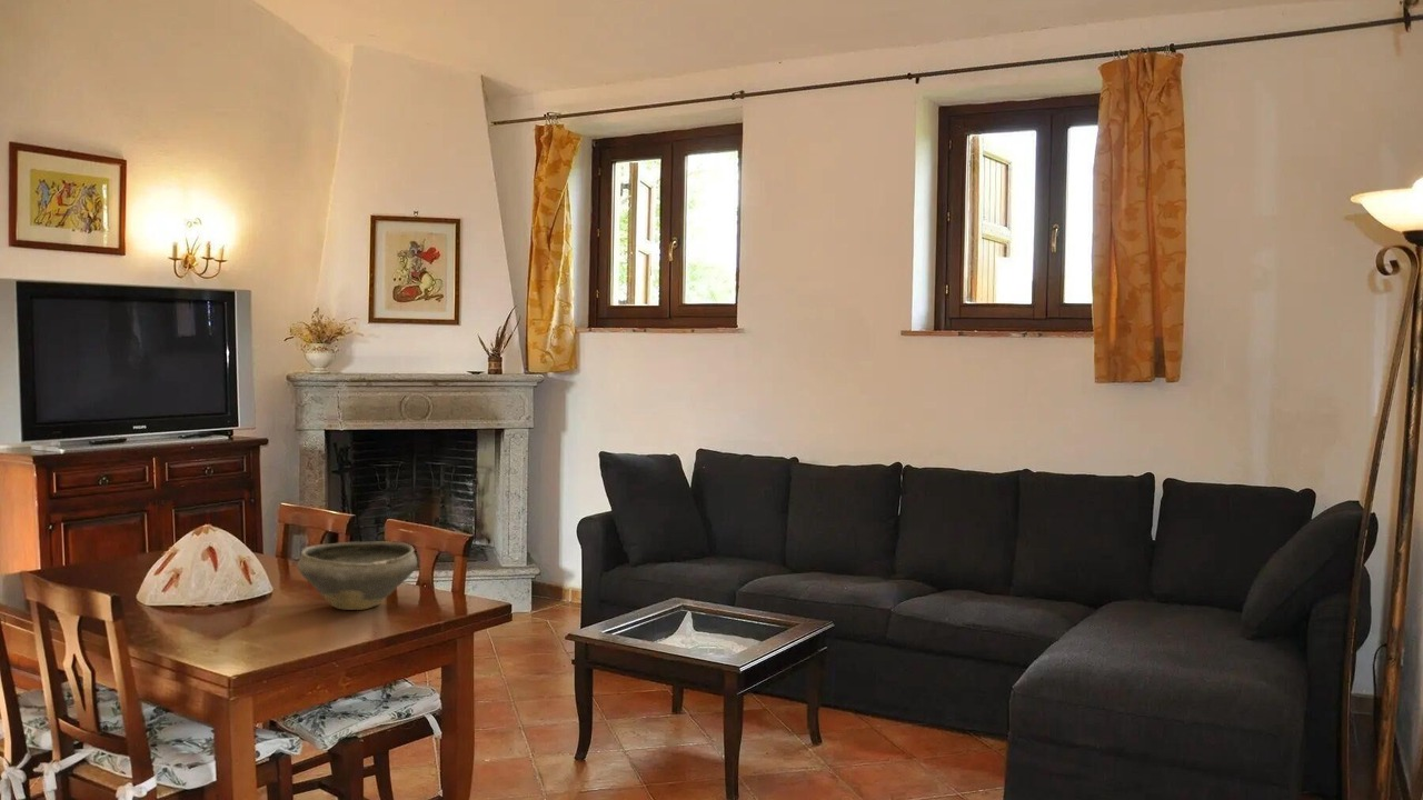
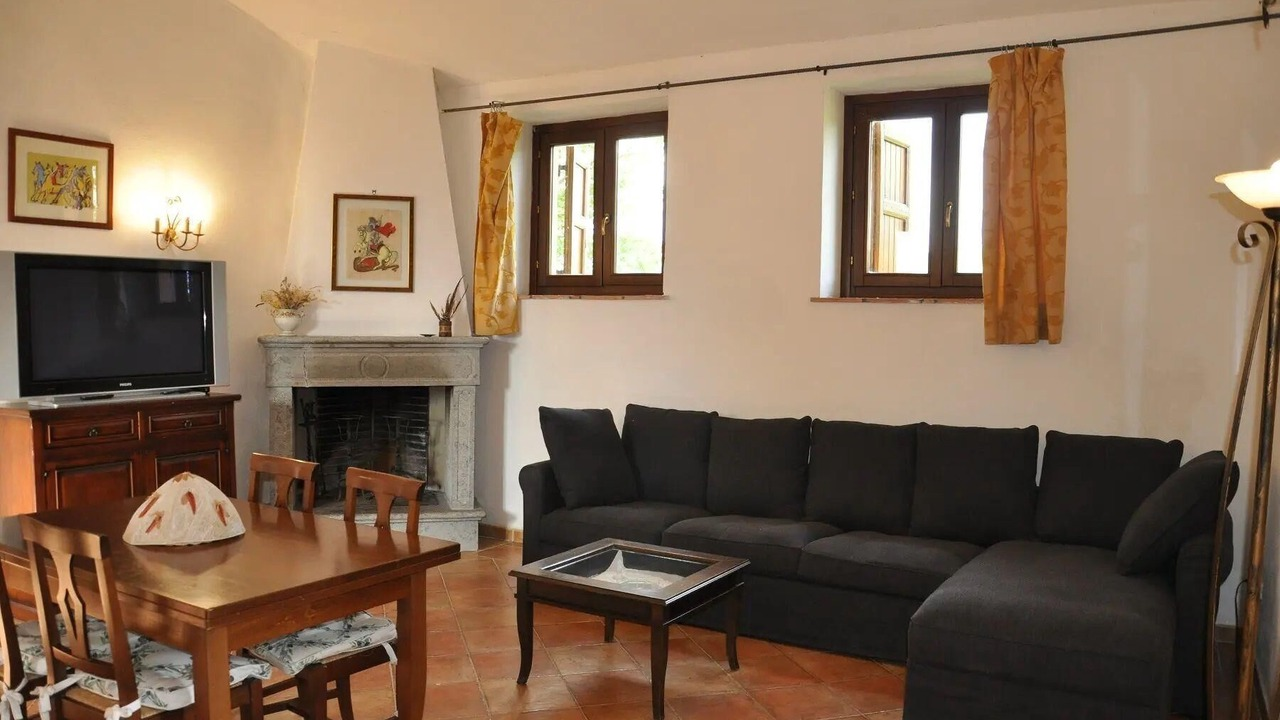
- bowl [296,540,418,611]
